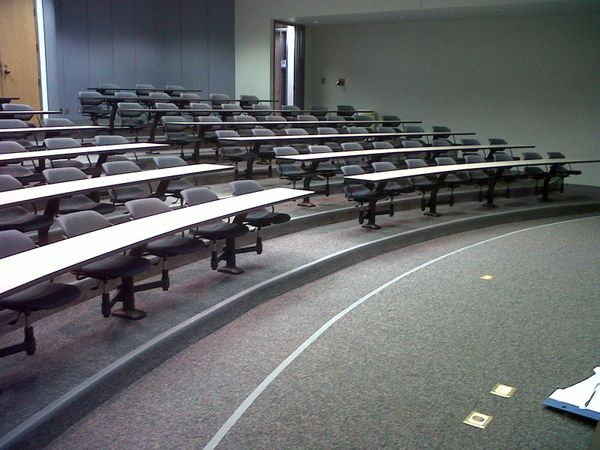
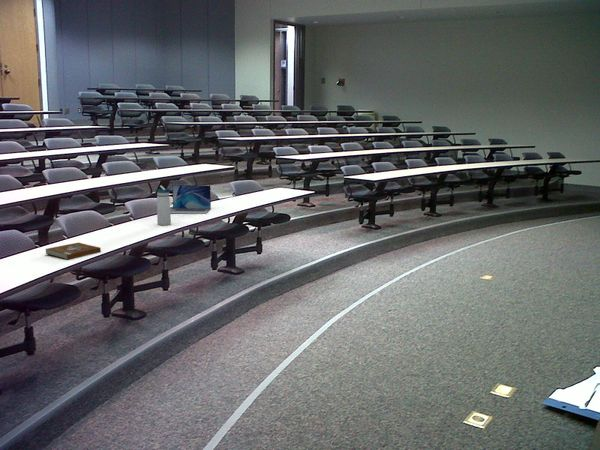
+ book [45,242,102,260]
+ water bottle [156,185,173,226]
+ laptop [170,184,212,215]
